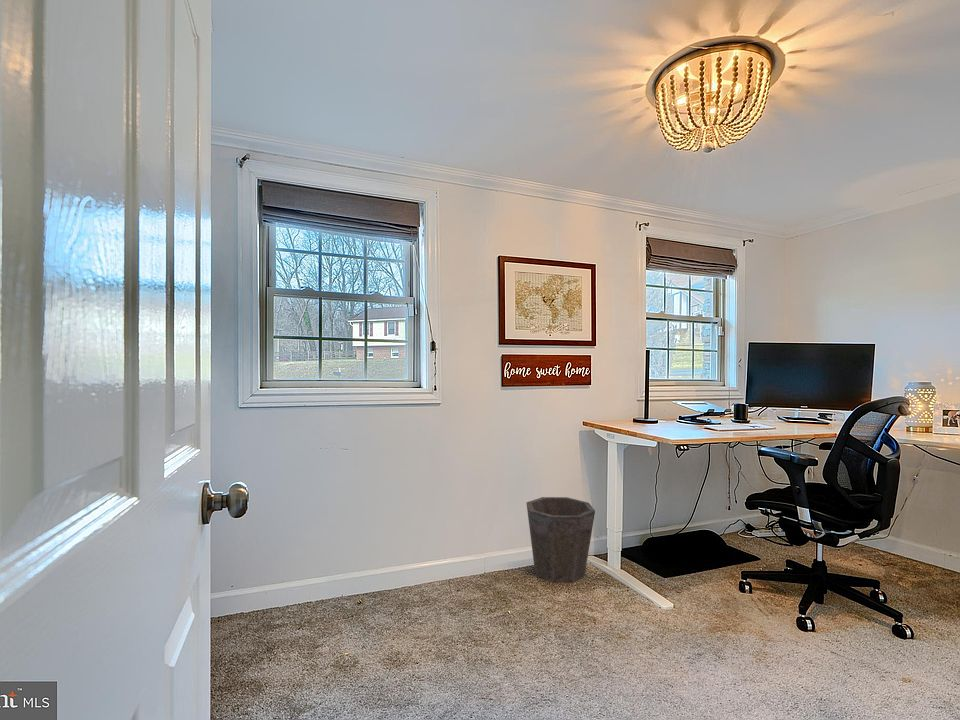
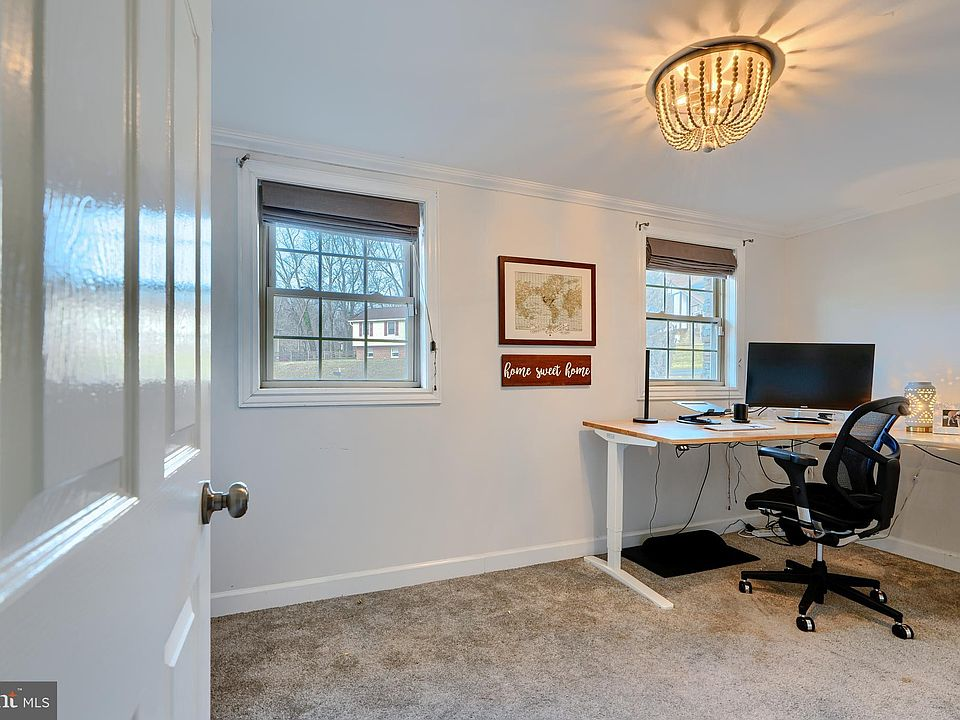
- waste bin [526,496,596,584]
